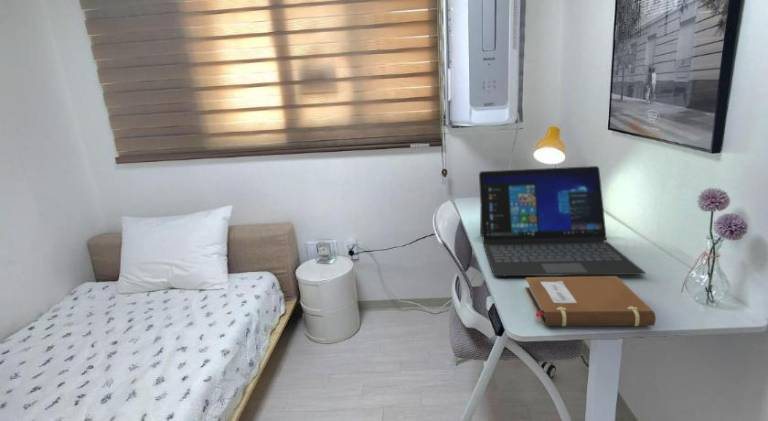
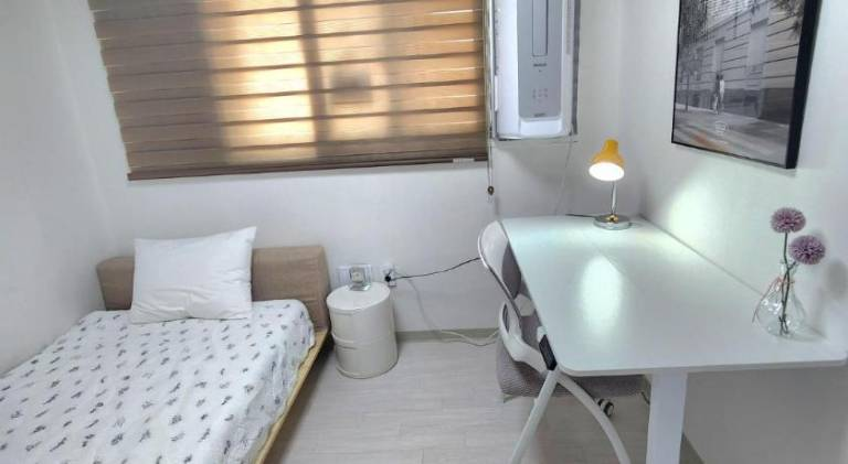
- notebook [524,275,657,327]
- laptop [478,165,646,277]
